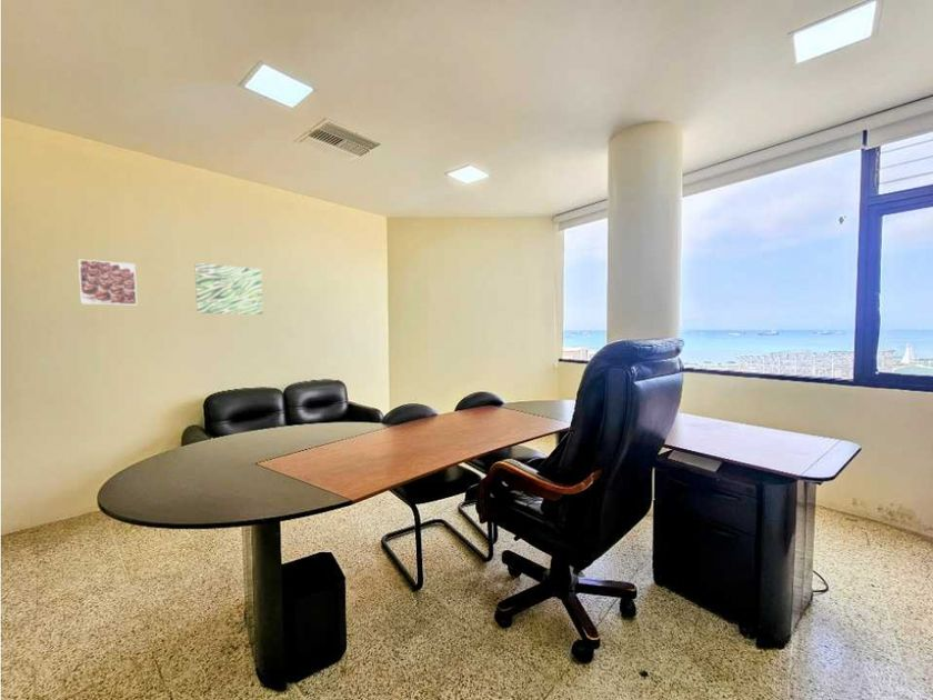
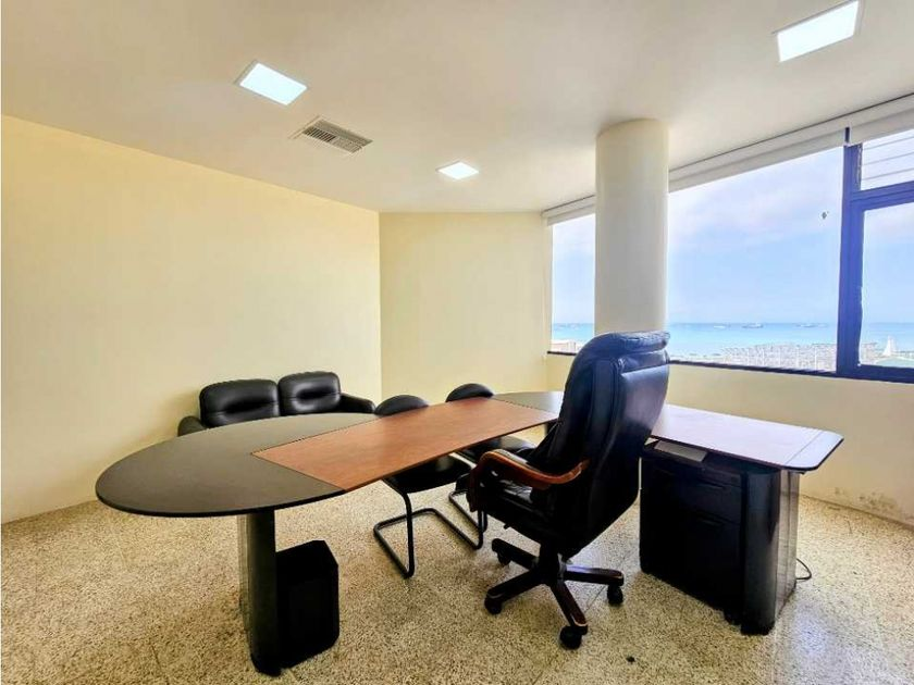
- wall art [193,262,264,316]
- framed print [78,259,138,306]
